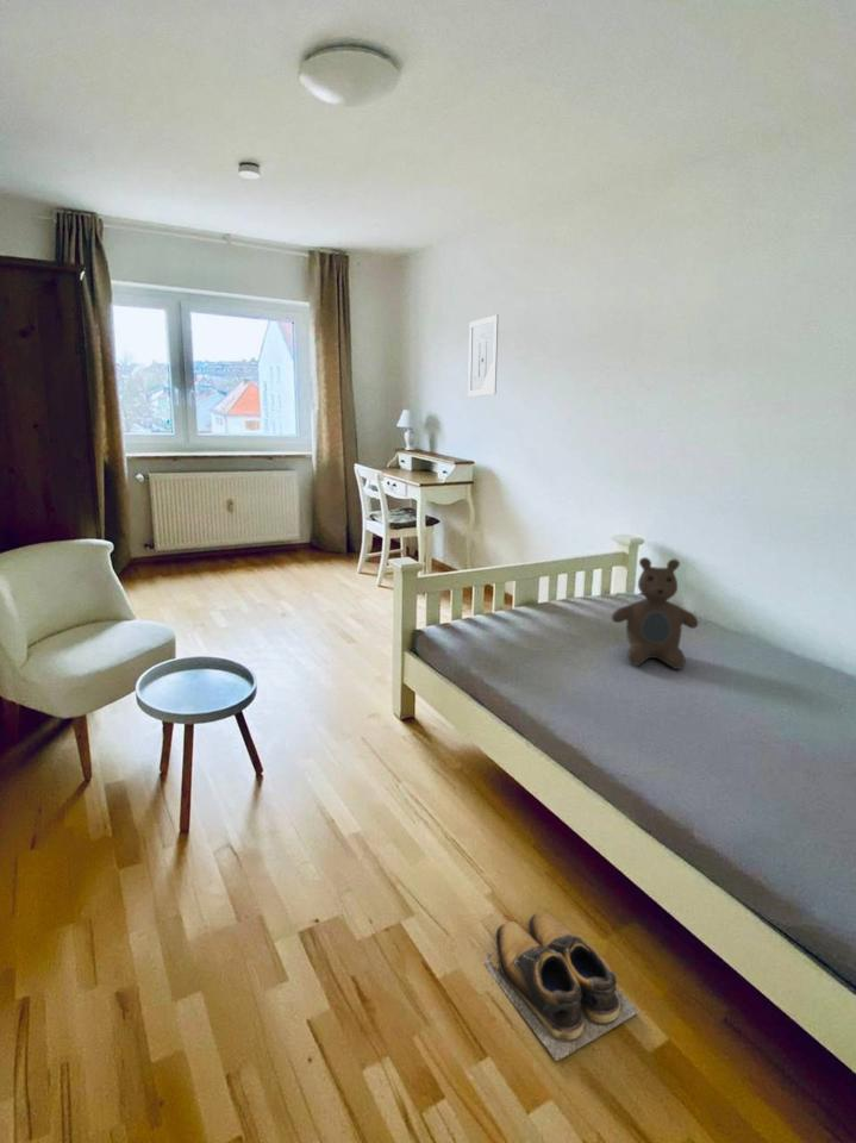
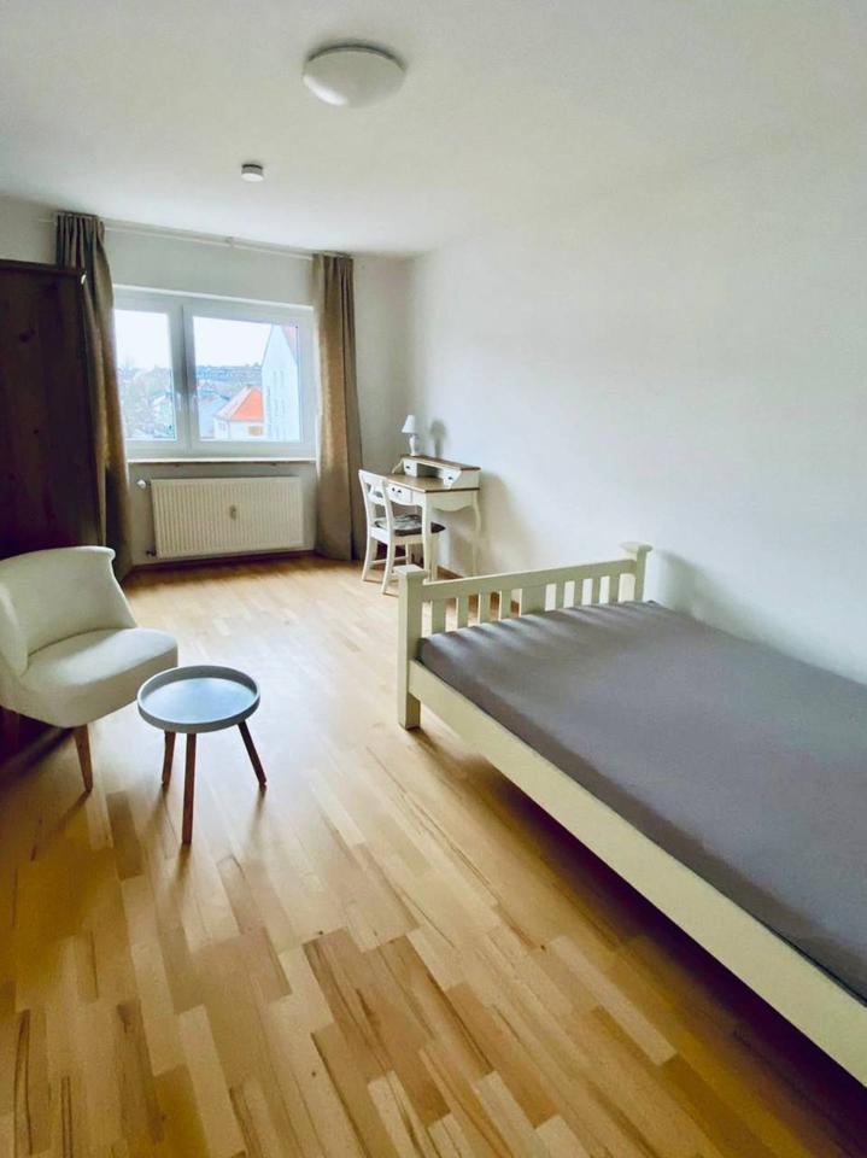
- teddy bear [611,556,700,670]
- shoes [479,911,641,1062]
- wall art [467,313,500,398]
